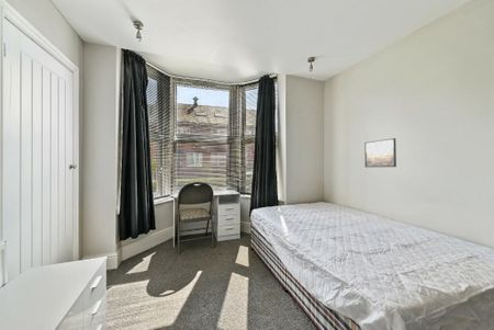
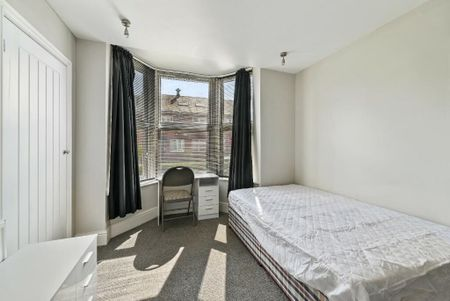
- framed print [363,137,397,169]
